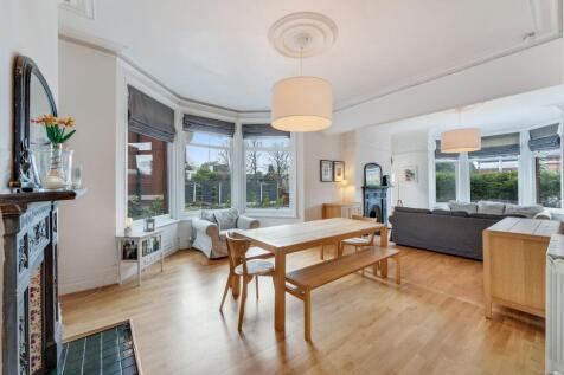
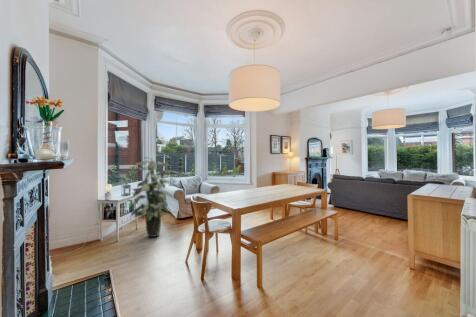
+ indoor plant [130,156,174,238]
